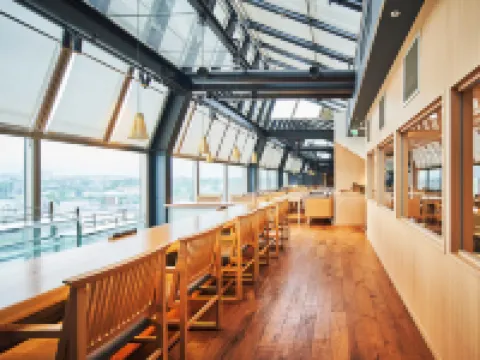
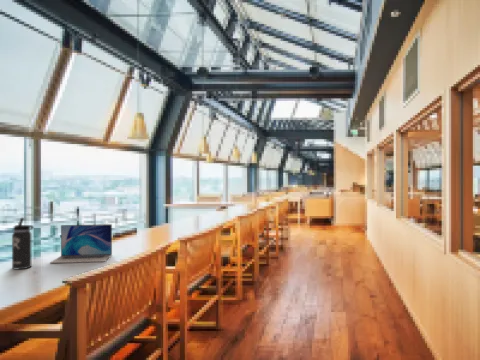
+ thermos bottle [11,217,34,270]
+ laptop [49,223,113,264]
